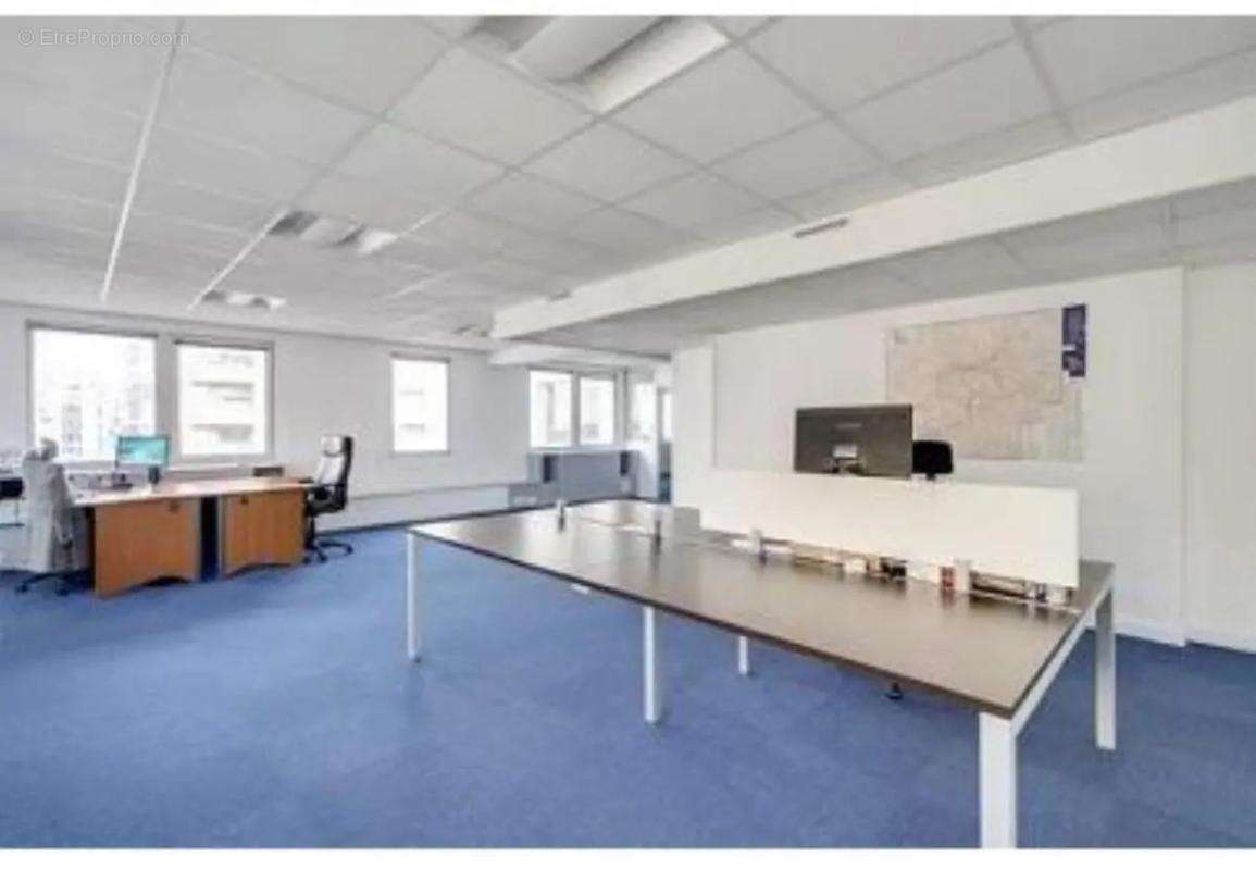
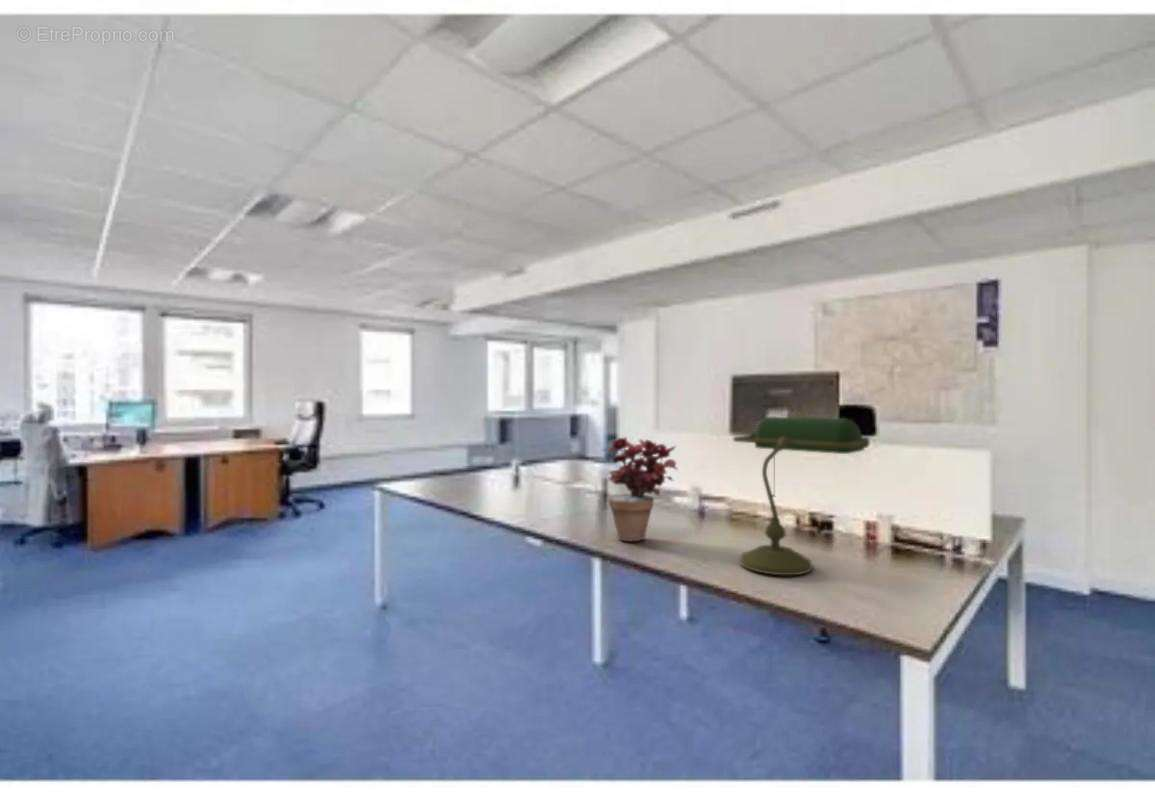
+ desk lamp [732,416,871,576]
+ potted plant [603,435,679,542]
